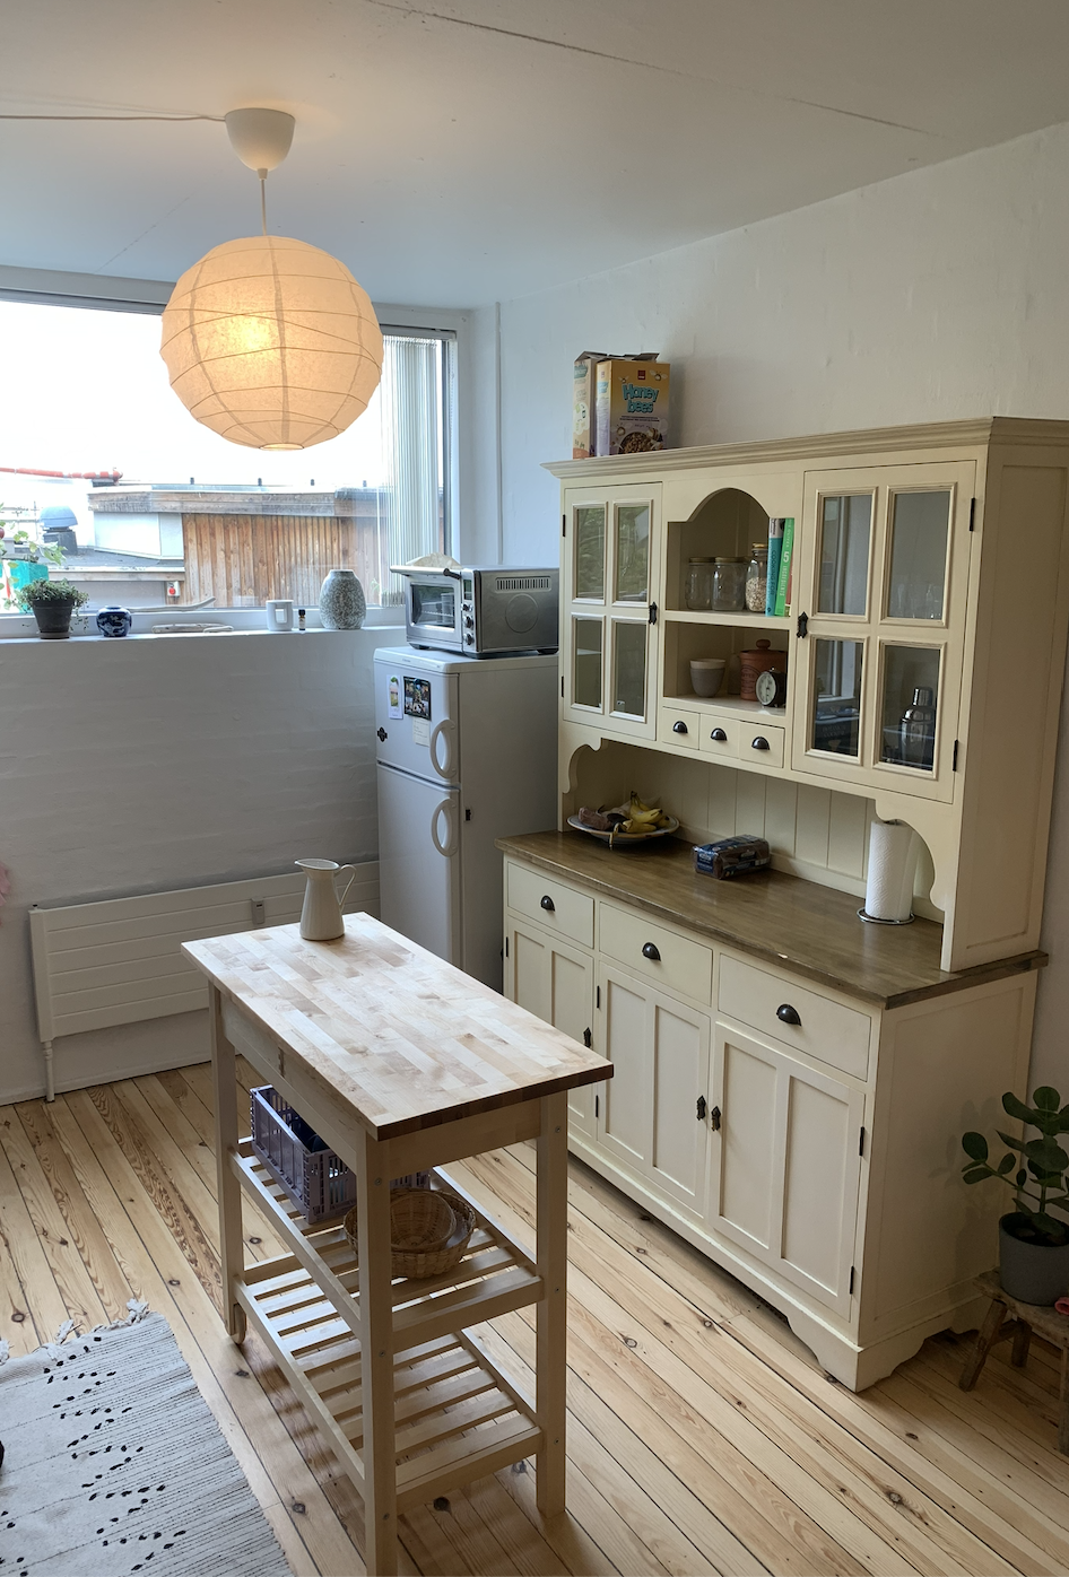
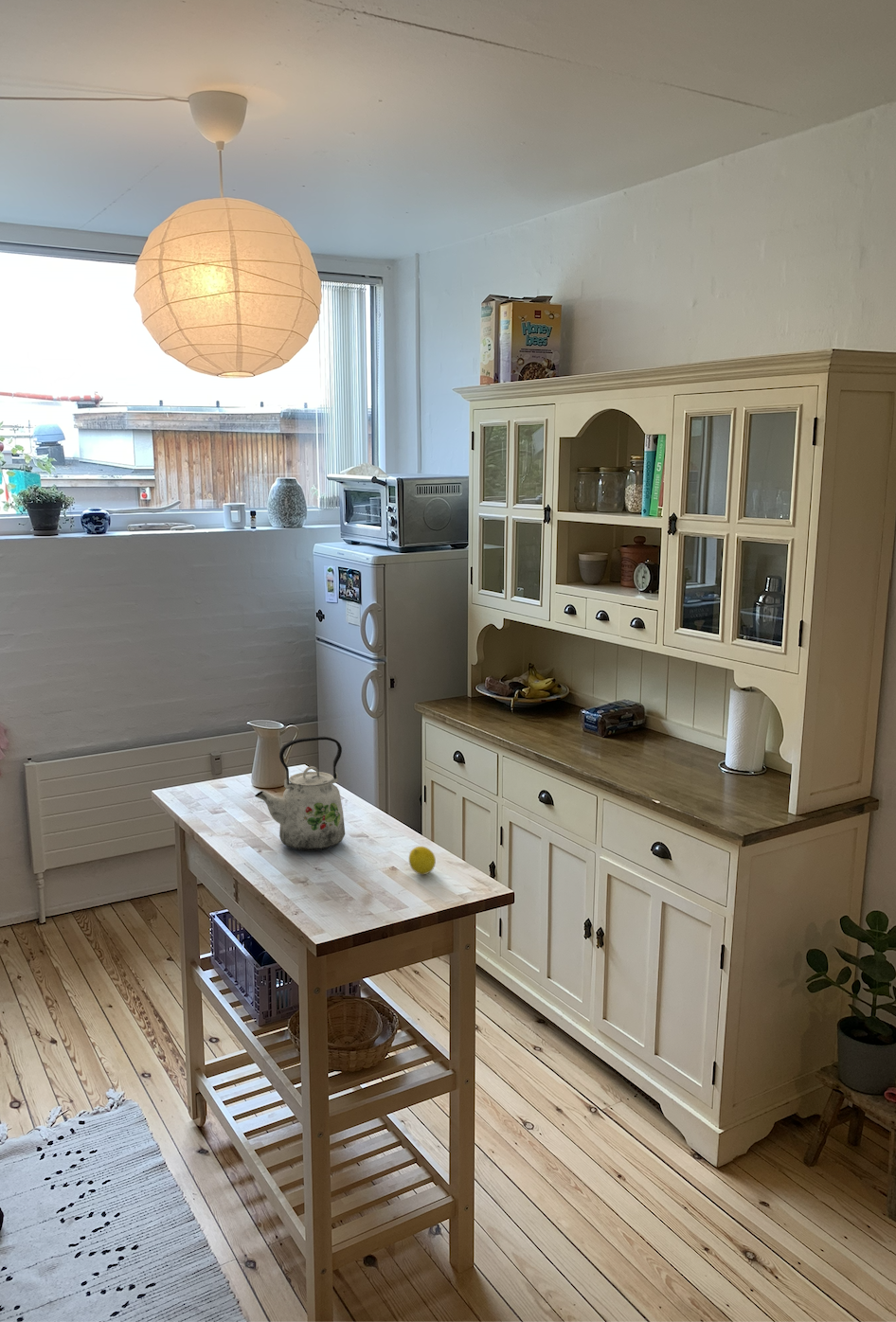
+ kettle [254,735,346,852]
+ fruit [408,846,437,875]
